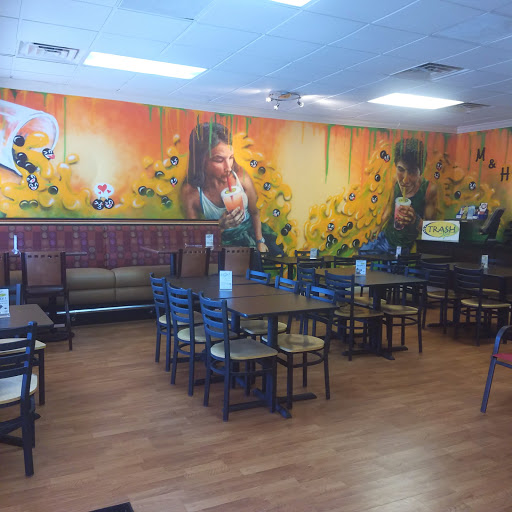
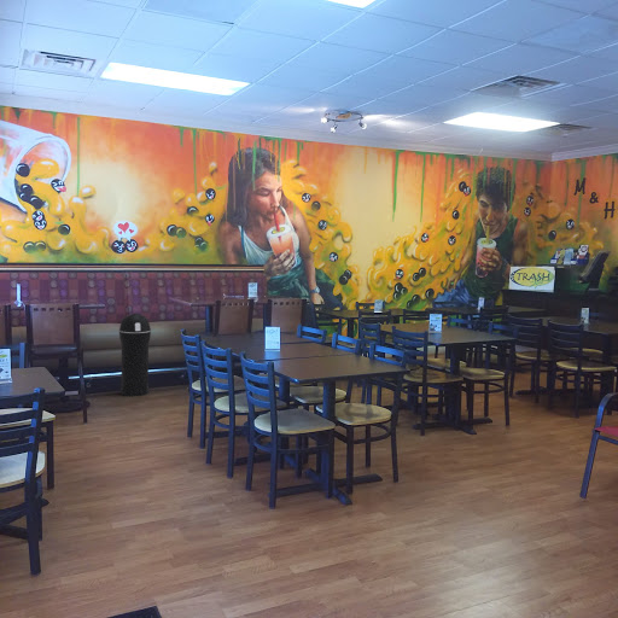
+ trash can [118,313,152,397]
